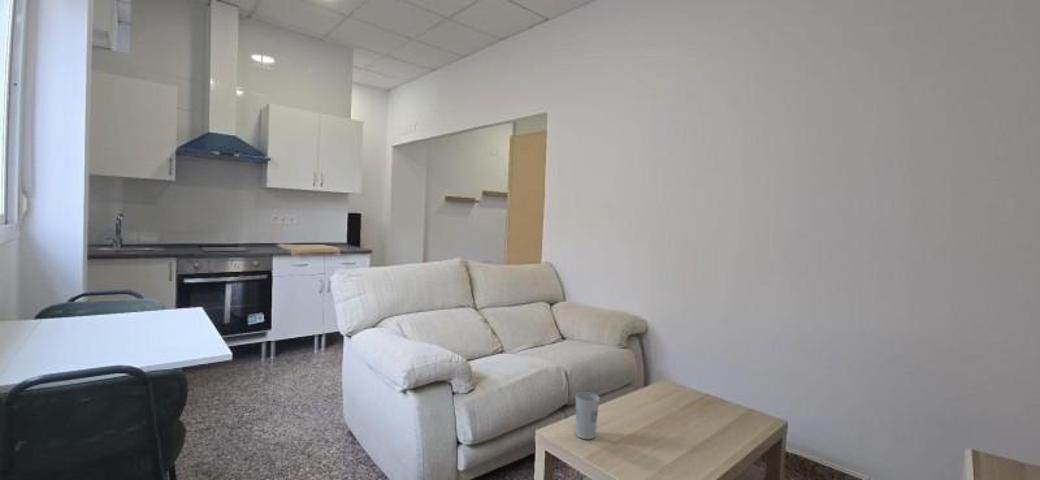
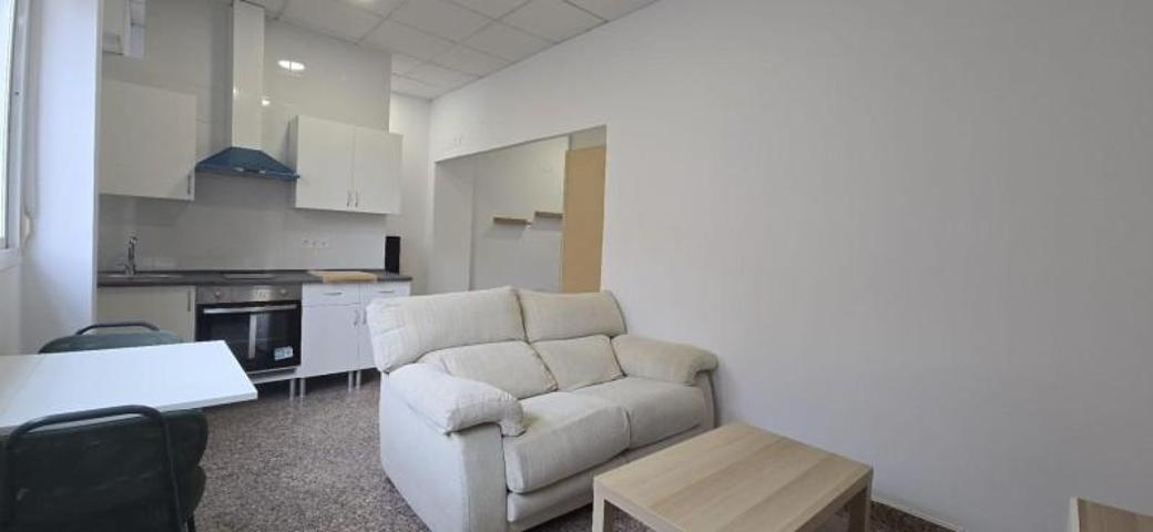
- cup [575,391,600,440]
